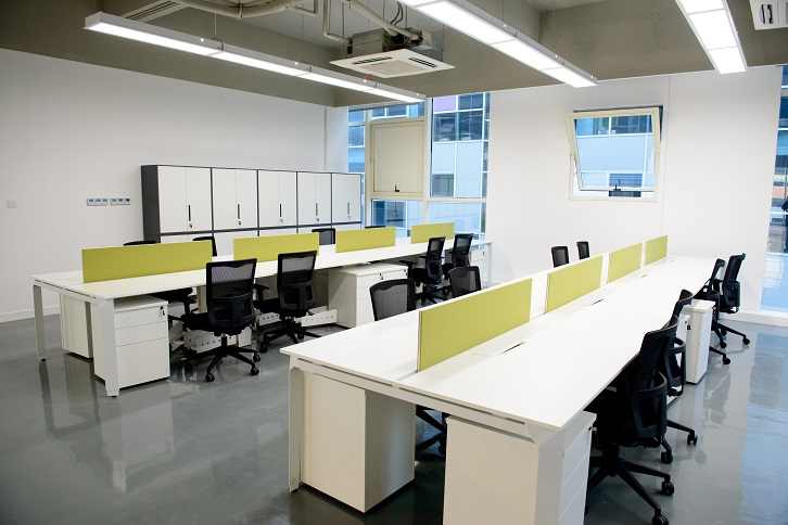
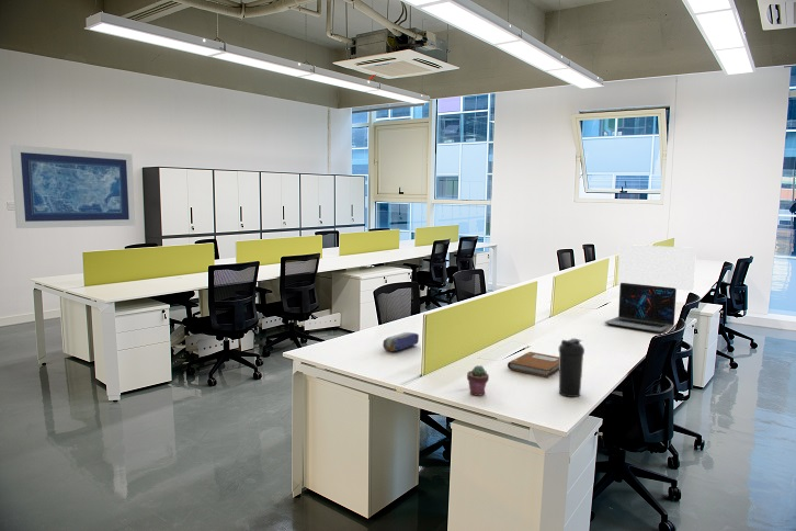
+ water bottle [558,338,585,398]
+ wall art [10,144,136,229]
+ monitor [616,244,697,292]
+ notebook [507,351,559,379]
+ potted succulent [466,364,490,397]
+ pencil case [382,331,420,353]
+ laptop [603,283,678,334]
